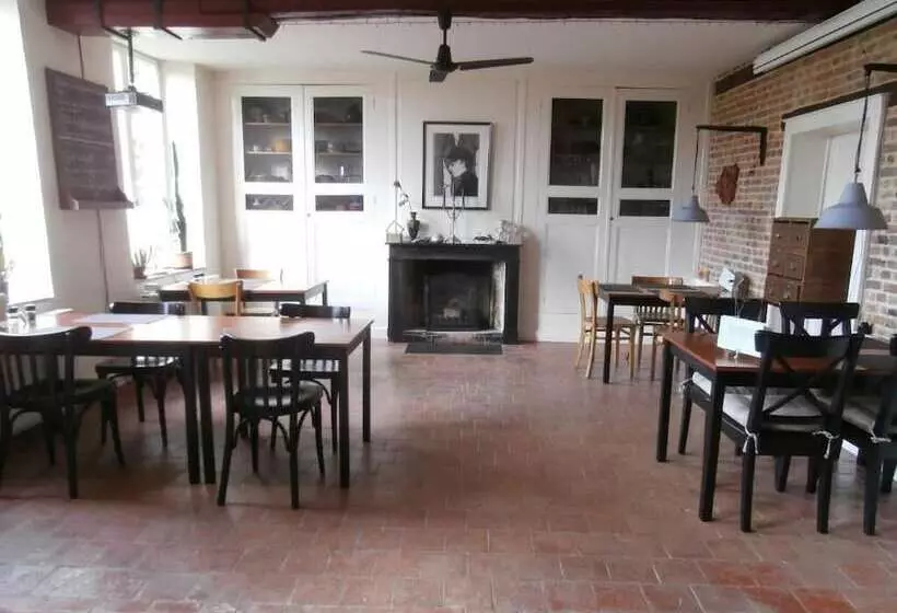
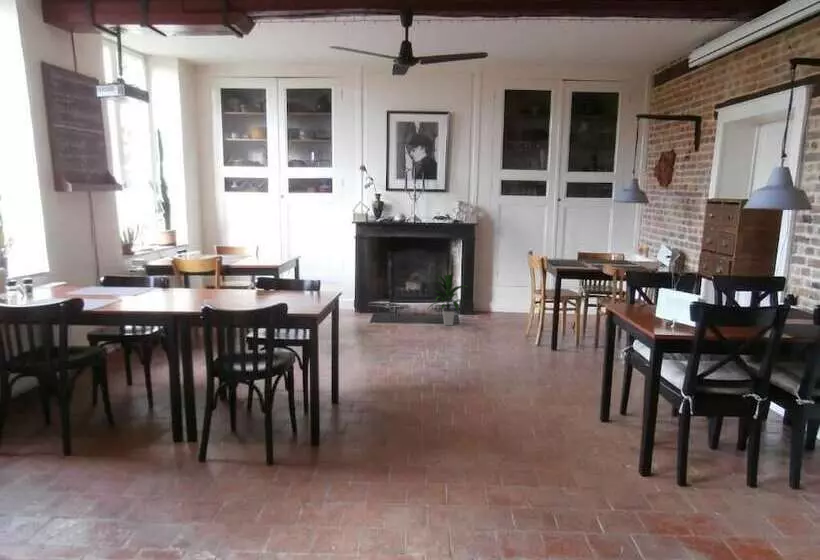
+ indoor plant [425,273,467,326]
